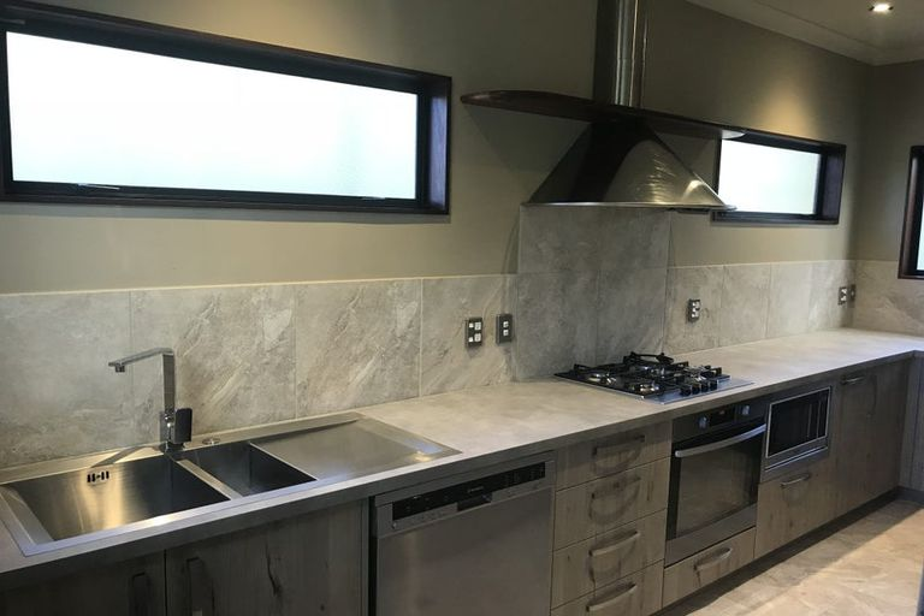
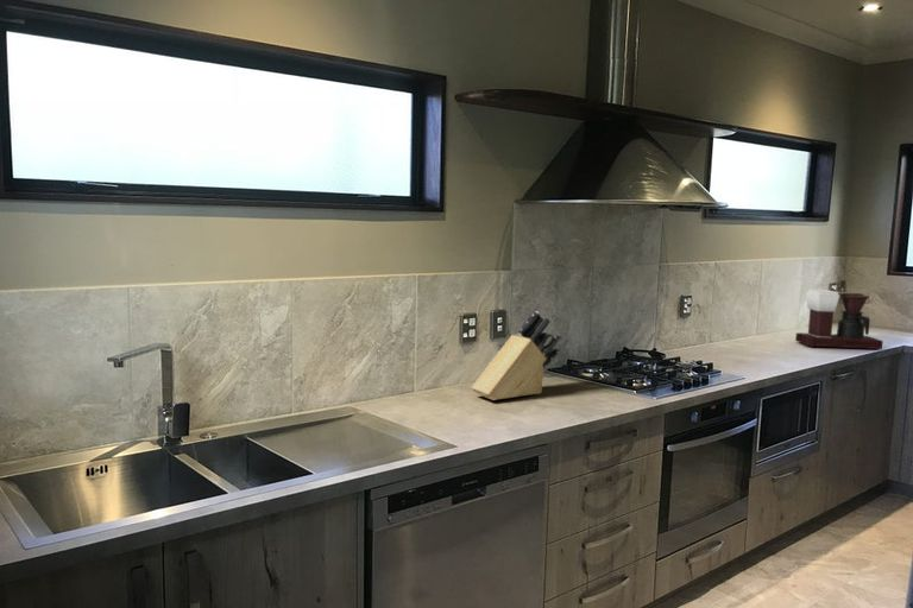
+ knife block [470,310,562,401]
+ coffee maker [794,289,884,352]
